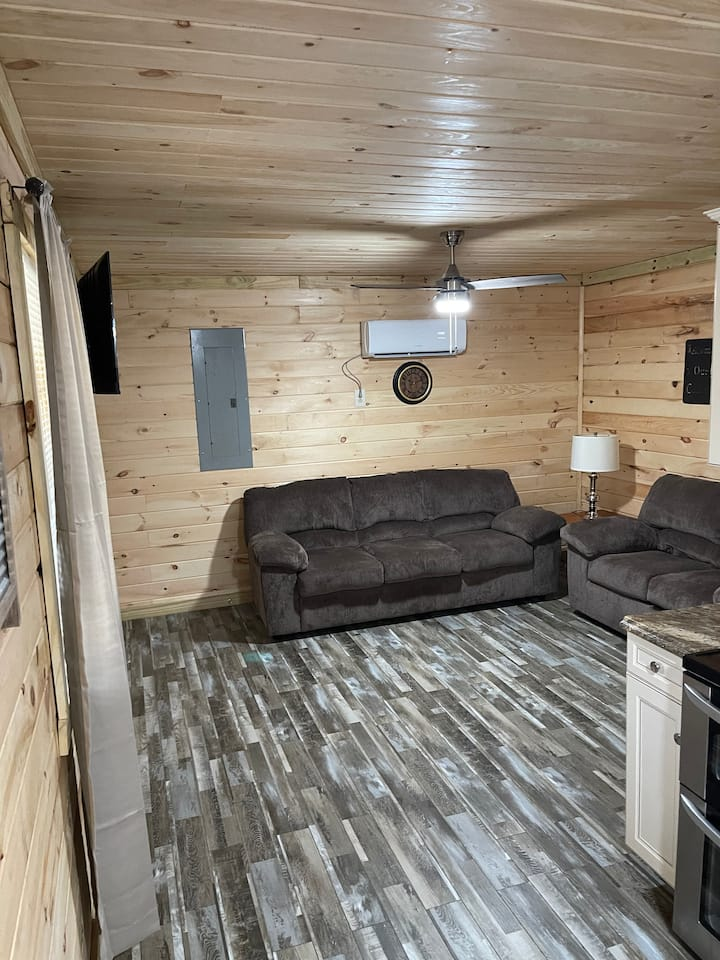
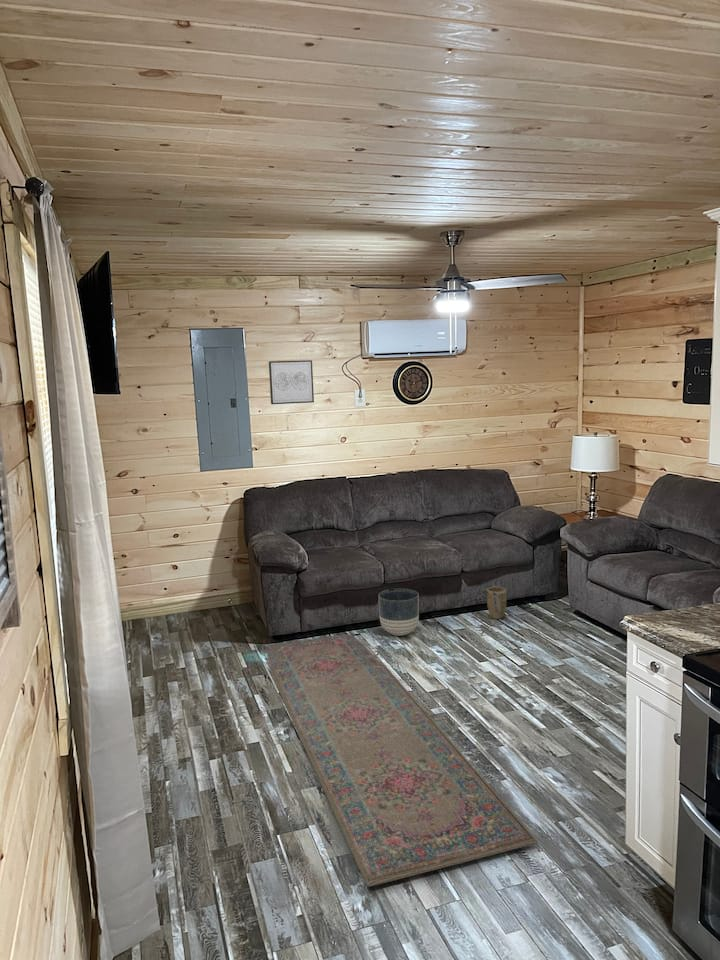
+ plant pot [486,586,508,620]
+ planter [378,588,420,637]
+ wall art [268,359,315,405]
+ rug [263,633,538,888]
